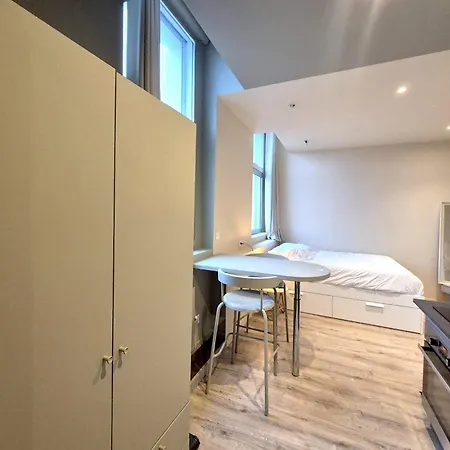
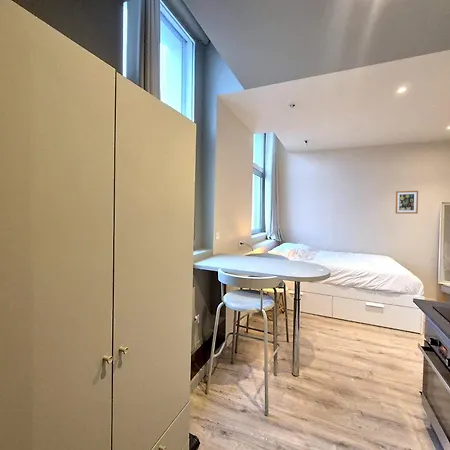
+ wall art [395,190,419,215]
